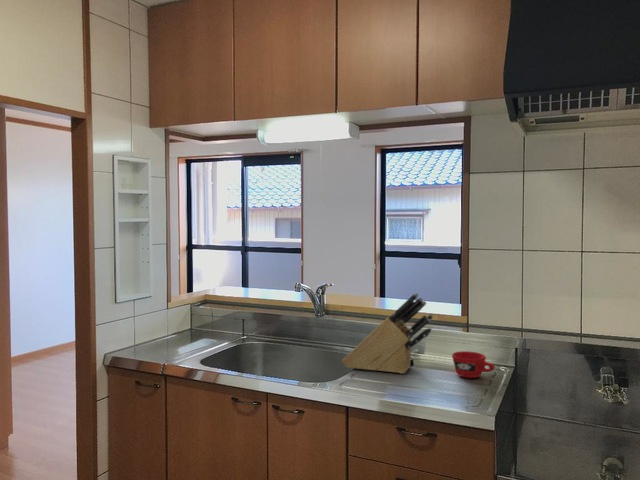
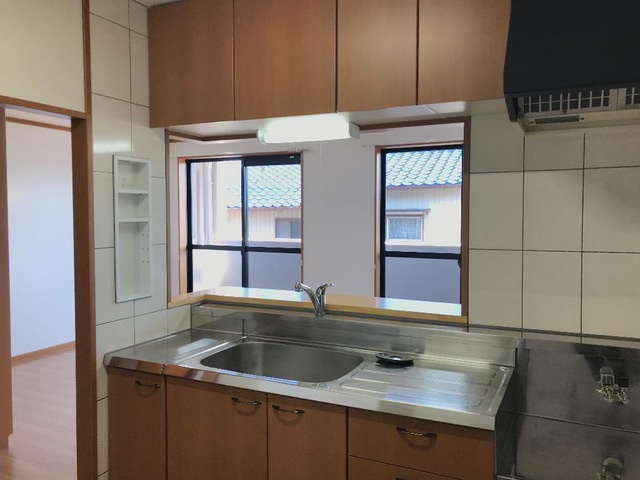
- knife block [341,292,434,375]
- cup [451,350,496,379]
